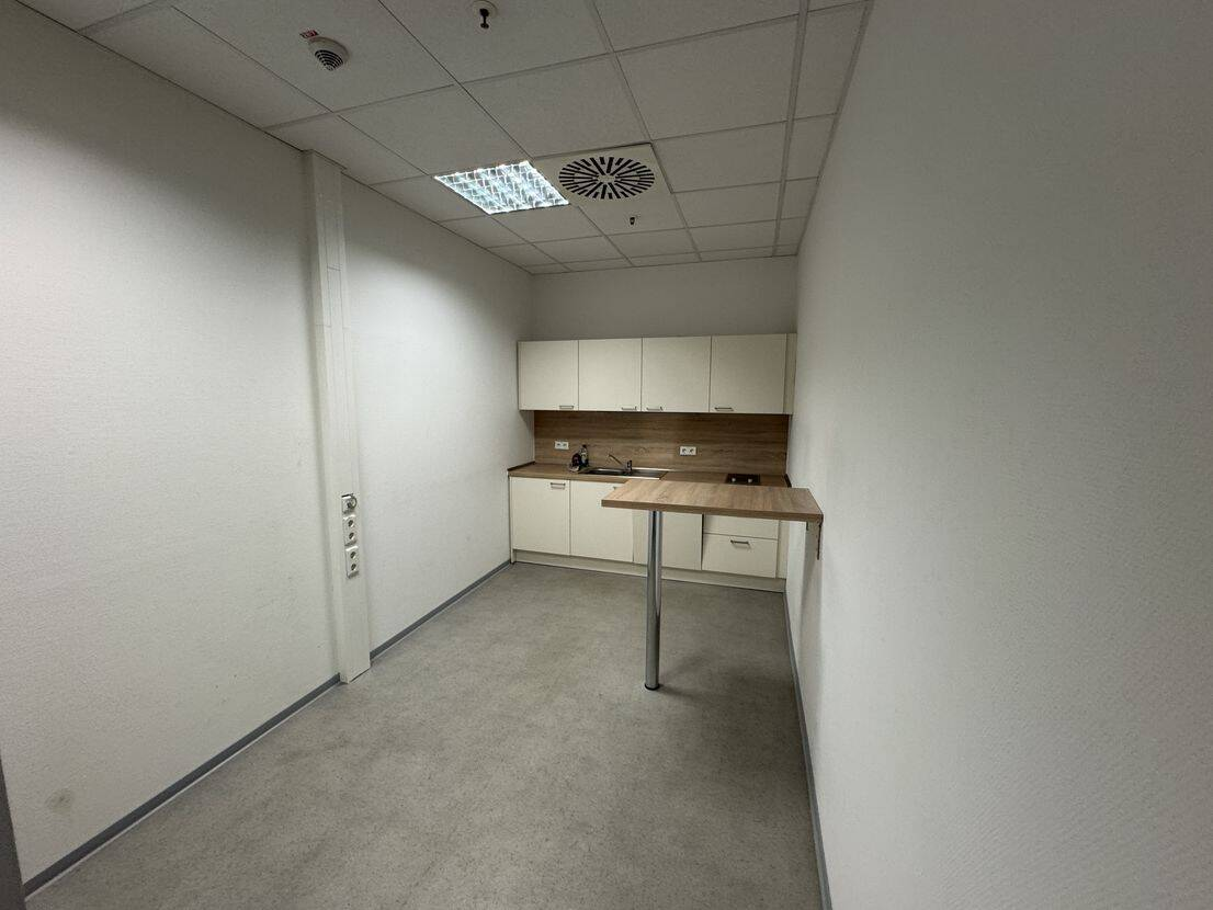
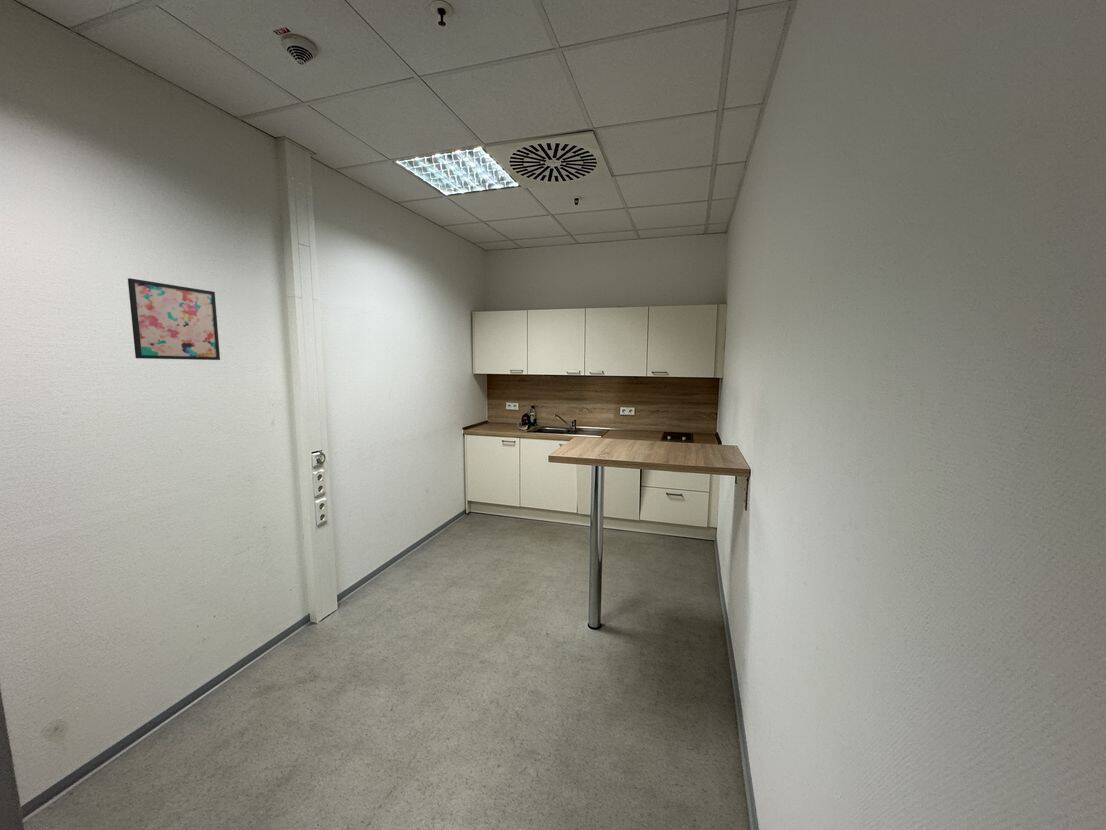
+ wall art [127,277,221,361]
